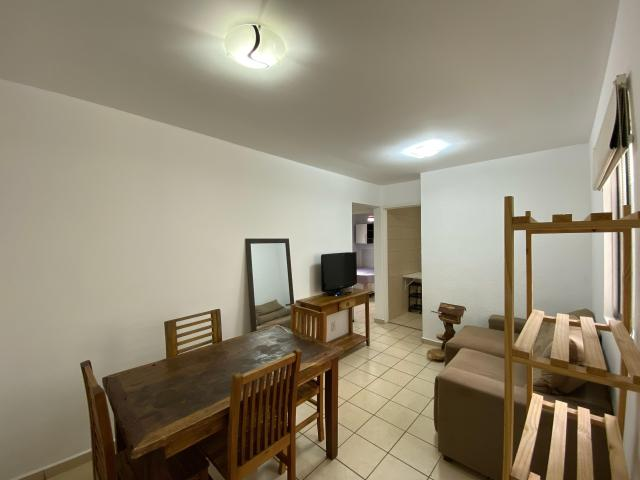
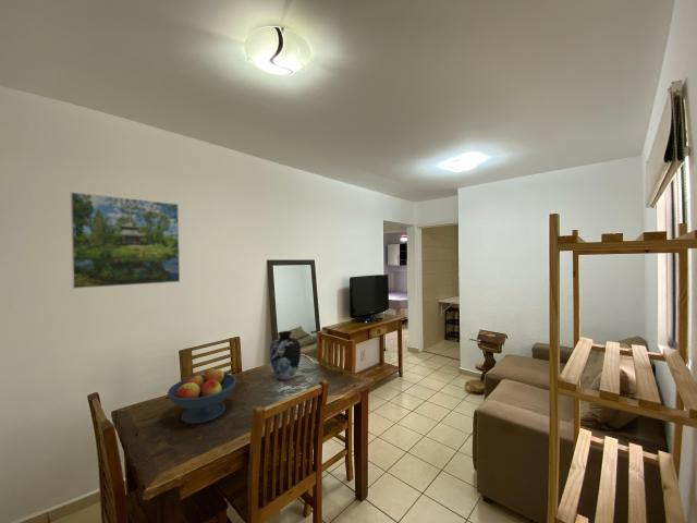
+ fruit bowl [167,368,237,425]
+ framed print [70,191,181,290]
+ vase [269,330,302,381]
